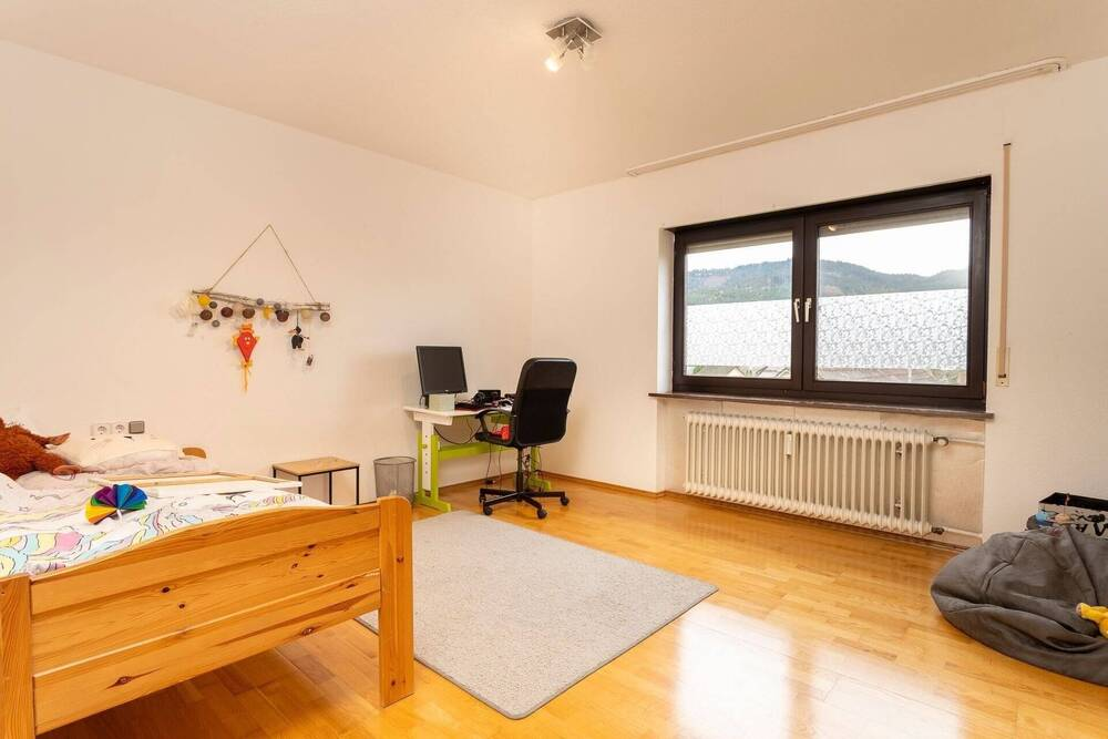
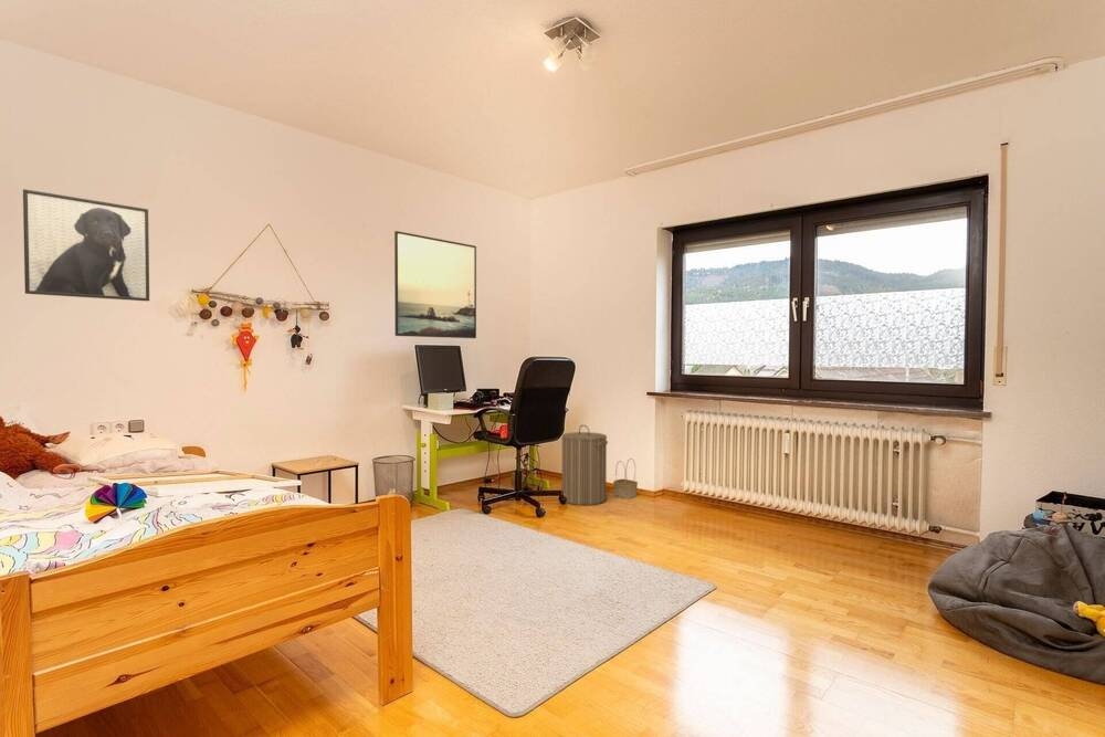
+ laundry hamper [560,423,609,506]
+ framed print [22,188,150,302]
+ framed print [393,230,477,339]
+ basket [612,457,639,499]
